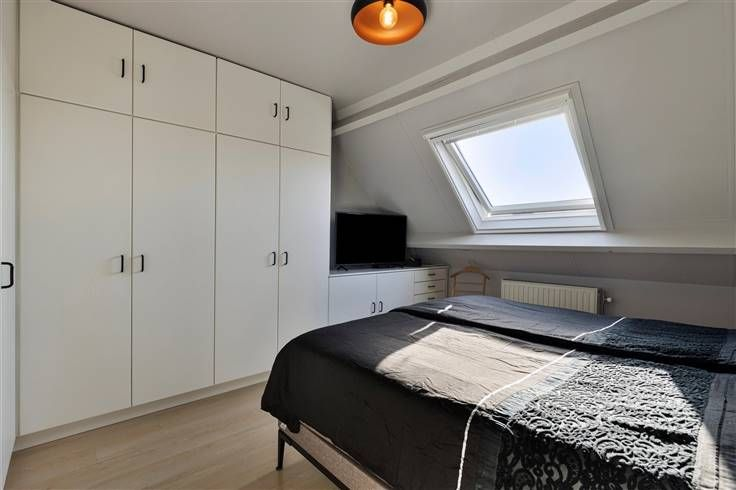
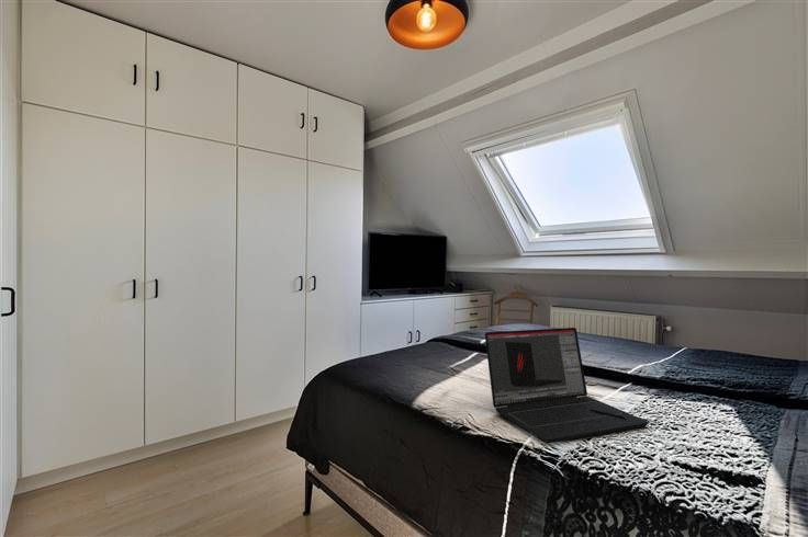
+ laptop [484,327,650,445]
